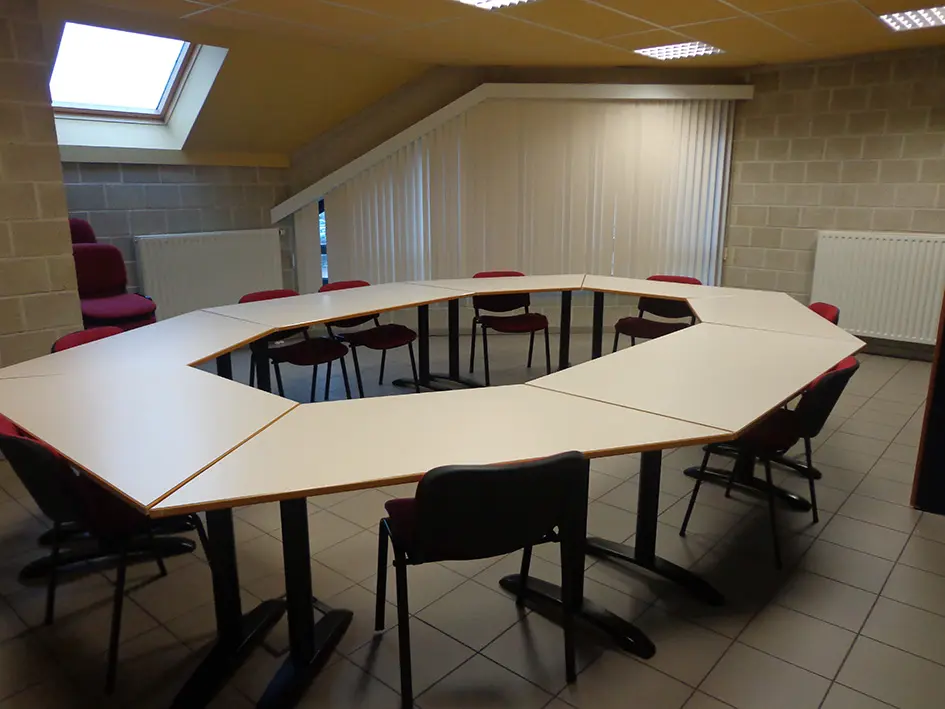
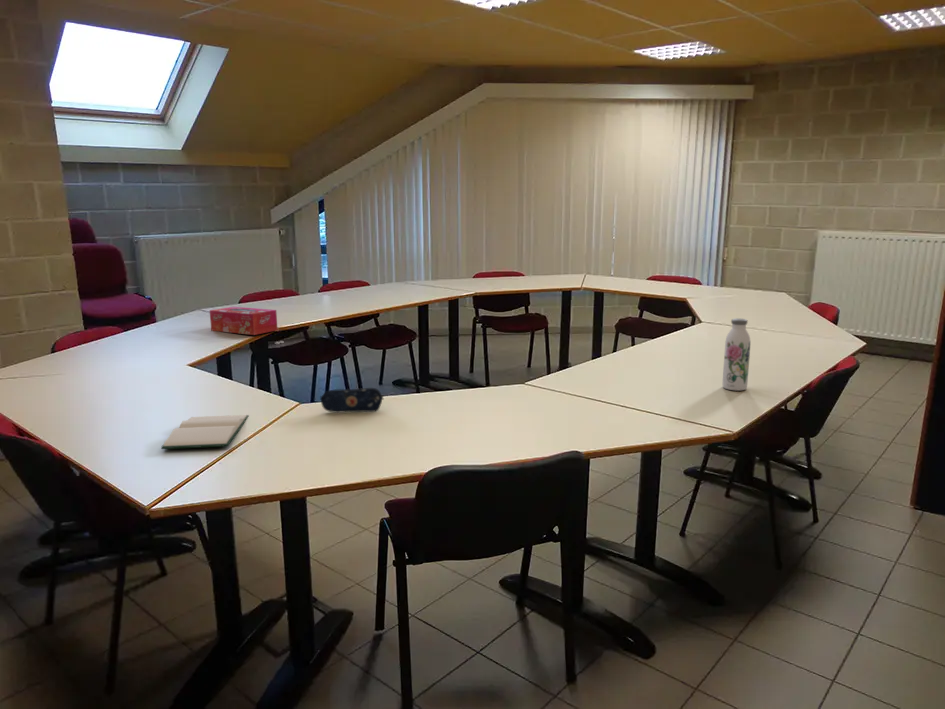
+ hardback book [160,414,250,450]
+ water bottle [722,317,751,392]
+ tissue box [209,306,279,336]
+ pencil case [319,387,384,414]
